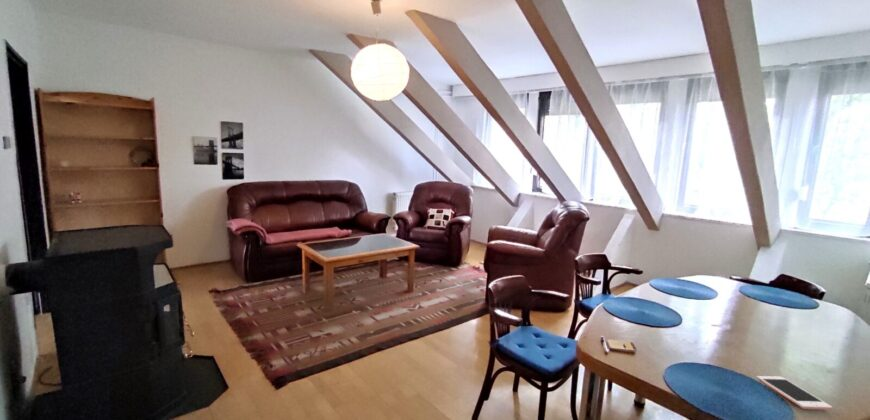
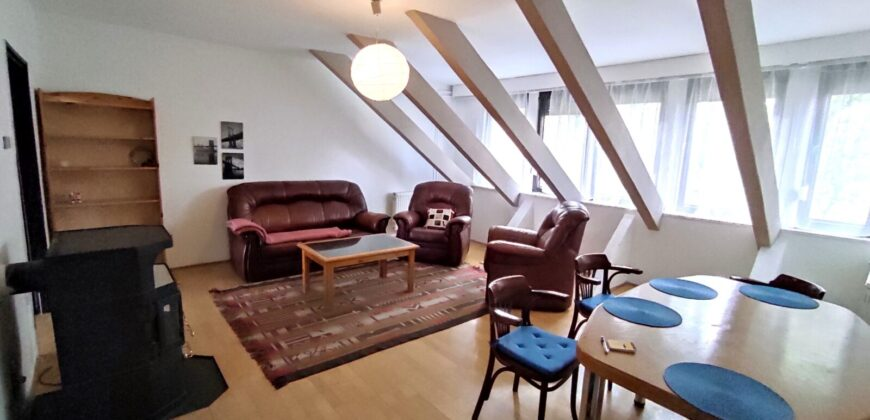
- cell phone [756,375,833,411]
